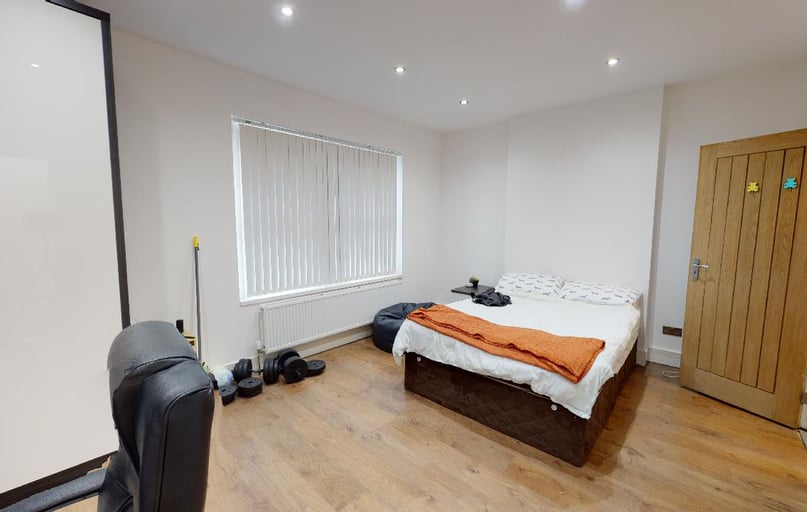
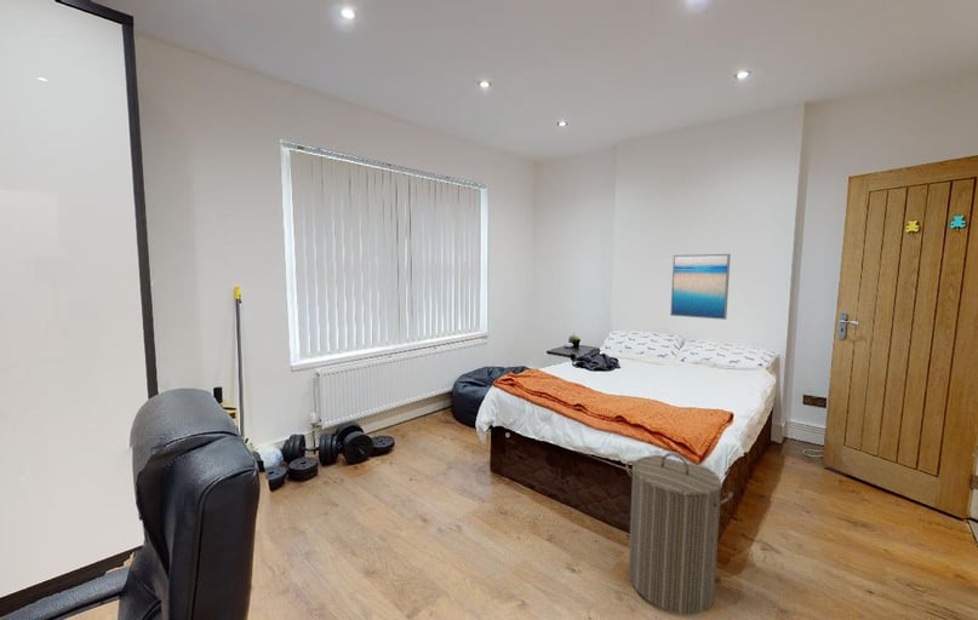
+ laundry hamper [624,452,734,615]
+ wall art [669,253,732,321]
